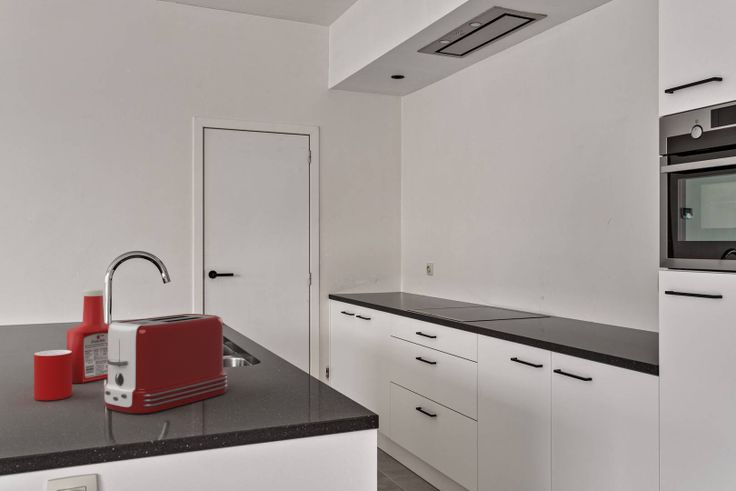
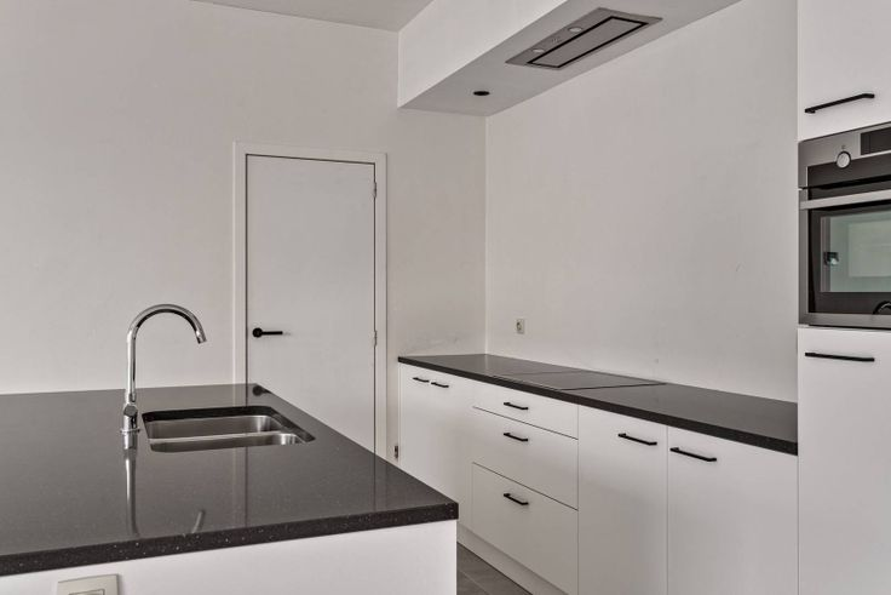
- cup [33,349,73,401]
- soap bottle [66,288,110,384]
- toaster [103,313,228,414]
